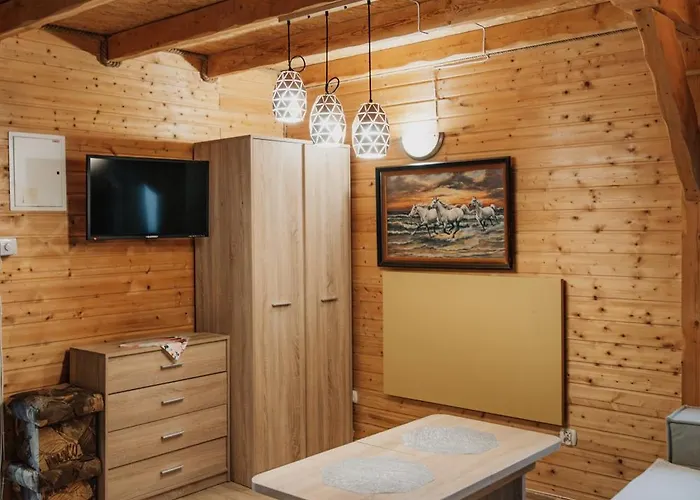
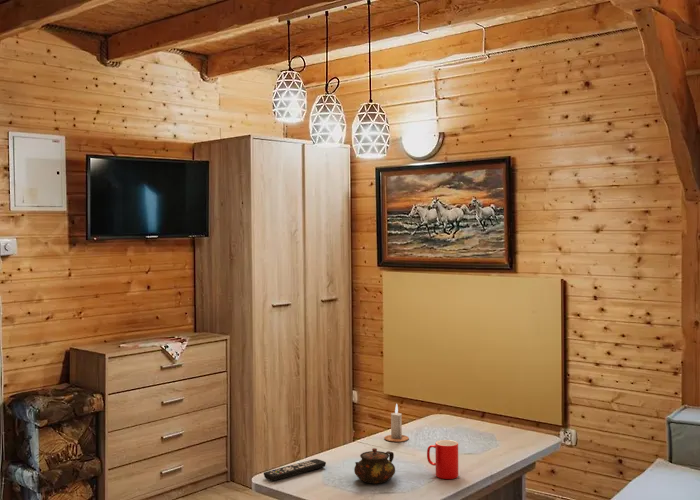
+ remote control [263,458,327,482]
+ candle [383,403,410,443]
+ teapot [353,447,396,484]
+ cup [426,439,459,480]
